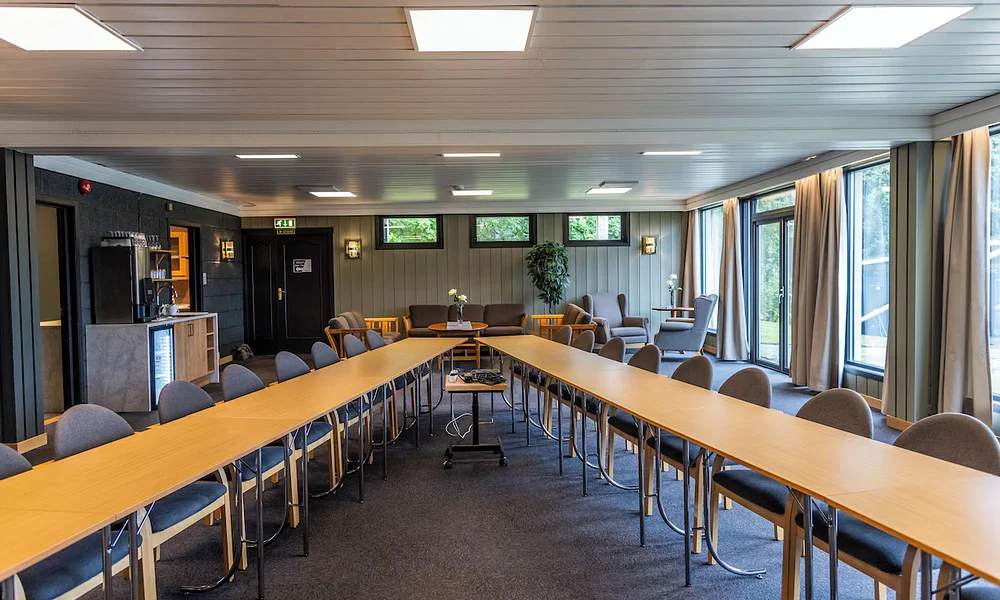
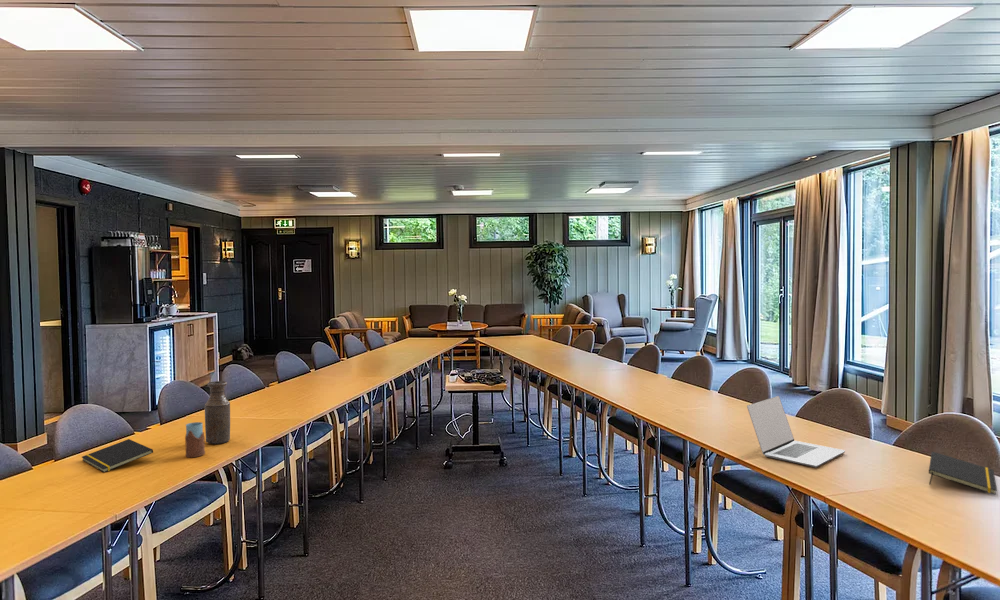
+ laptop [746,395,846,469]
+ notepad [927,451,998,496]
+ notepad [81,438,154,473]
+ bottle [204,380,231,445]
+ drinking glass [184,421,206,458]
